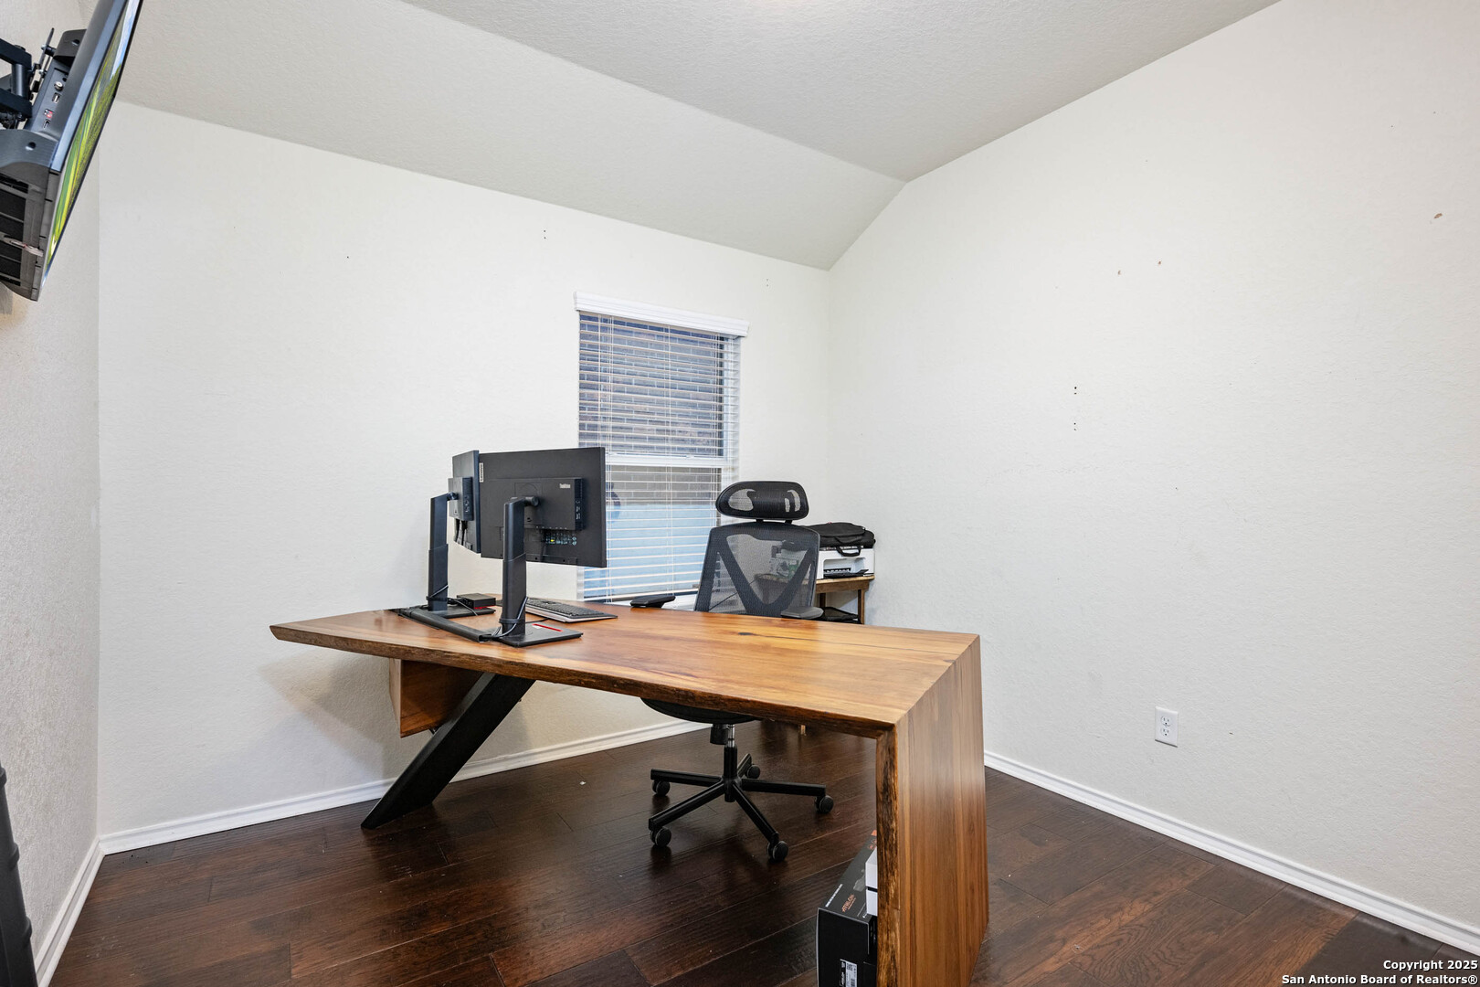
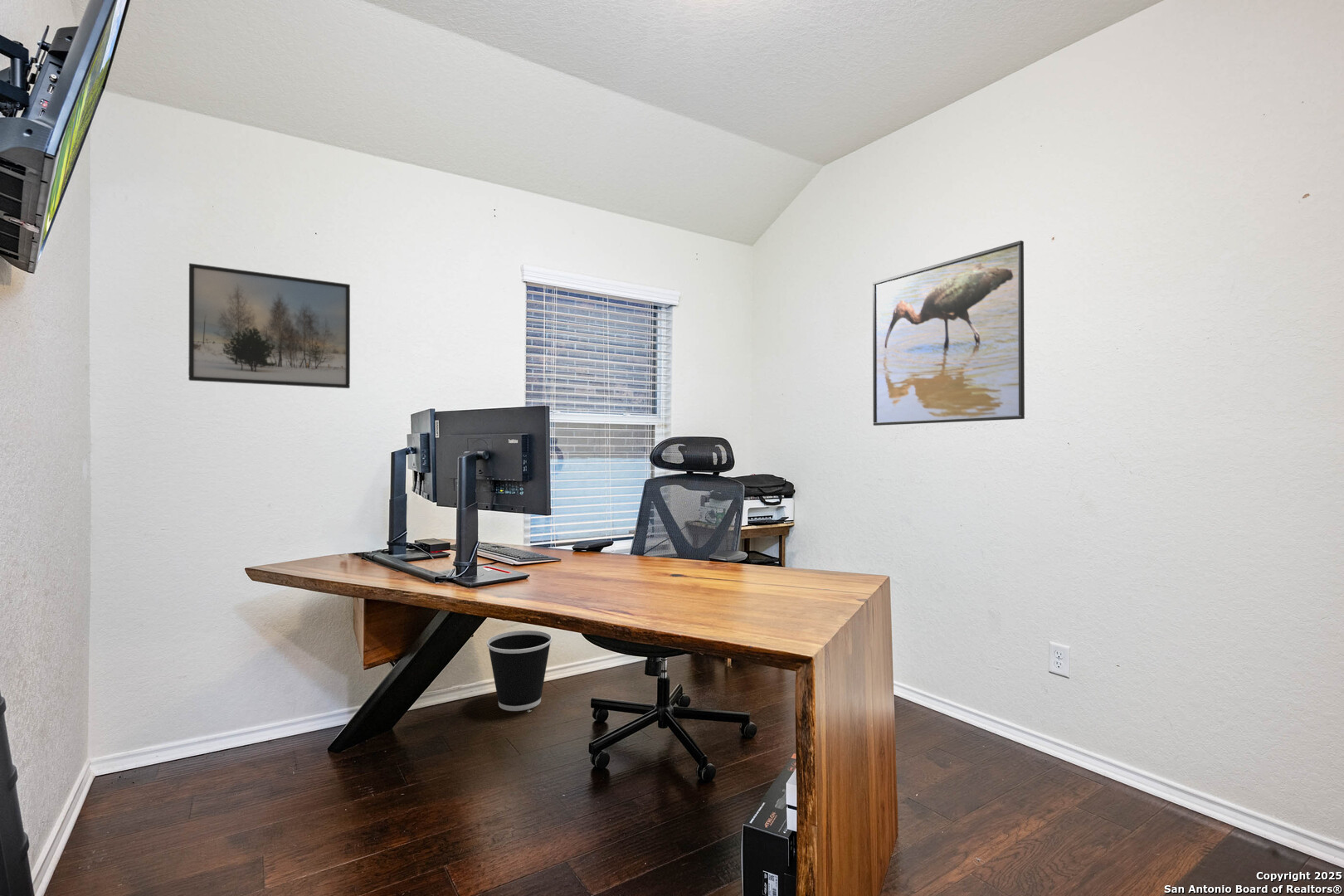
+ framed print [187,262,351,389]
+ wastebasket [486,630,553,712]
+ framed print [872,240,1025,426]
